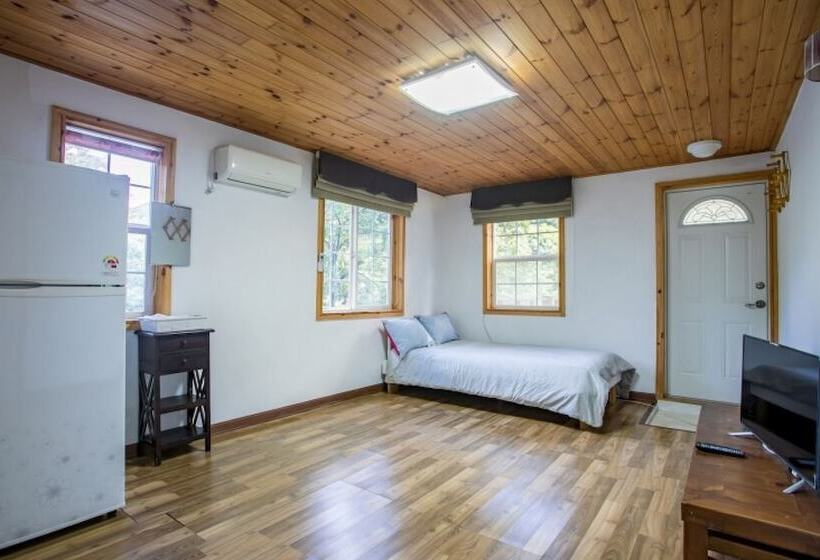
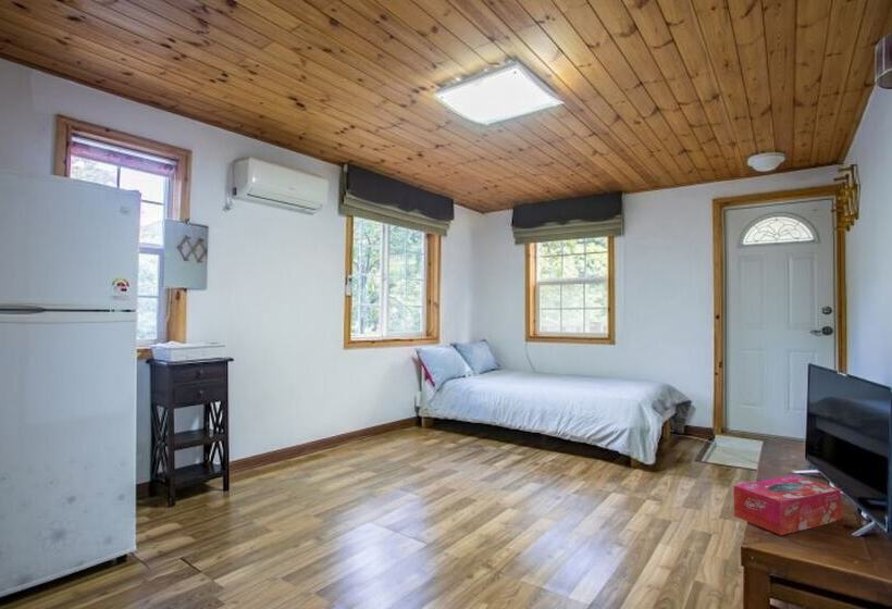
+ tissue box [733,474,842,536]
